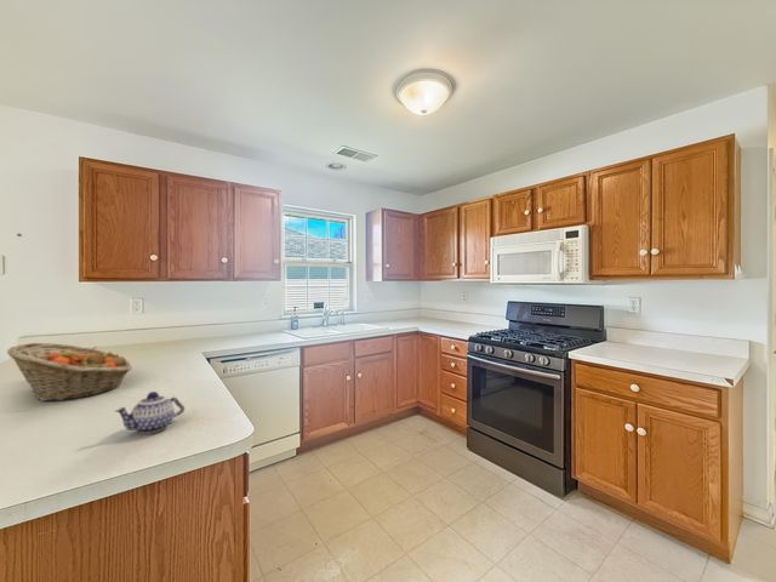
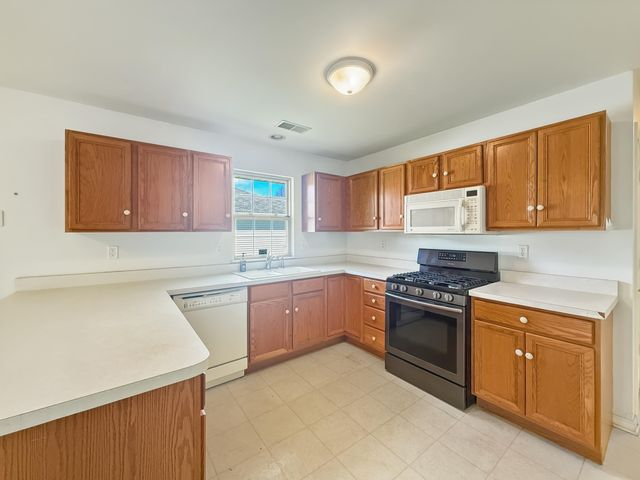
- fruit basket [6,342,133,403]
- teapot [114,390,186,435]
